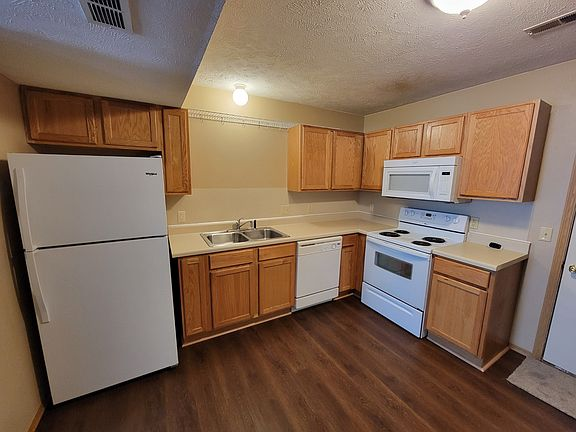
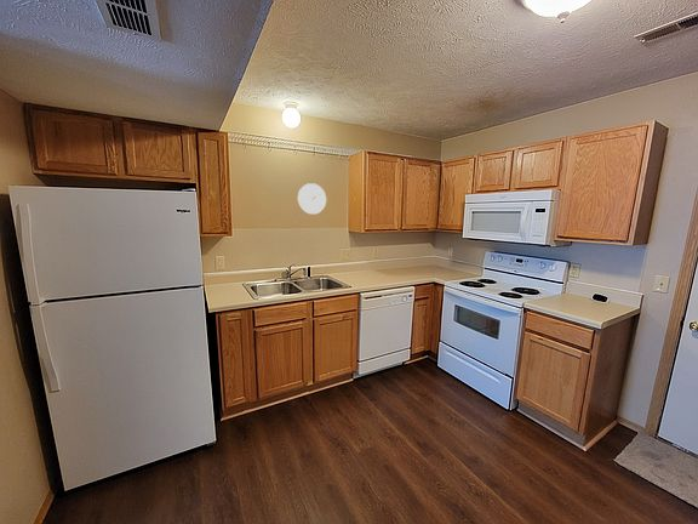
+ wall clock [297,182,327,216]
